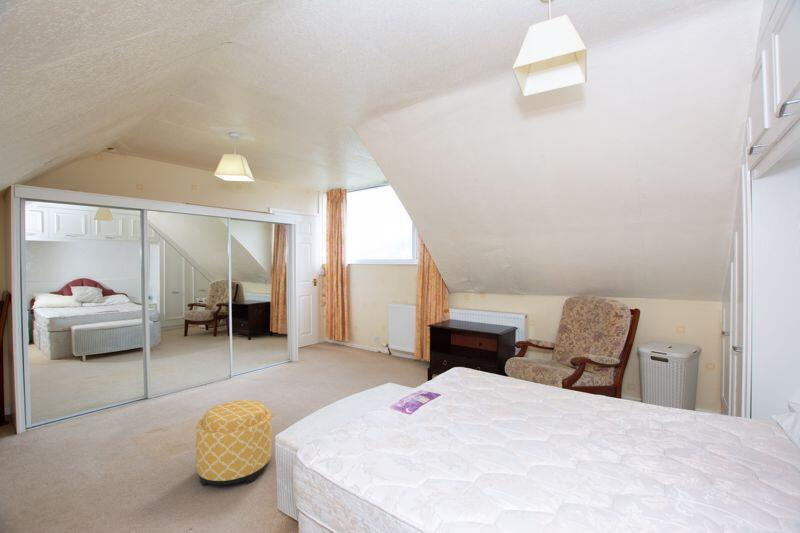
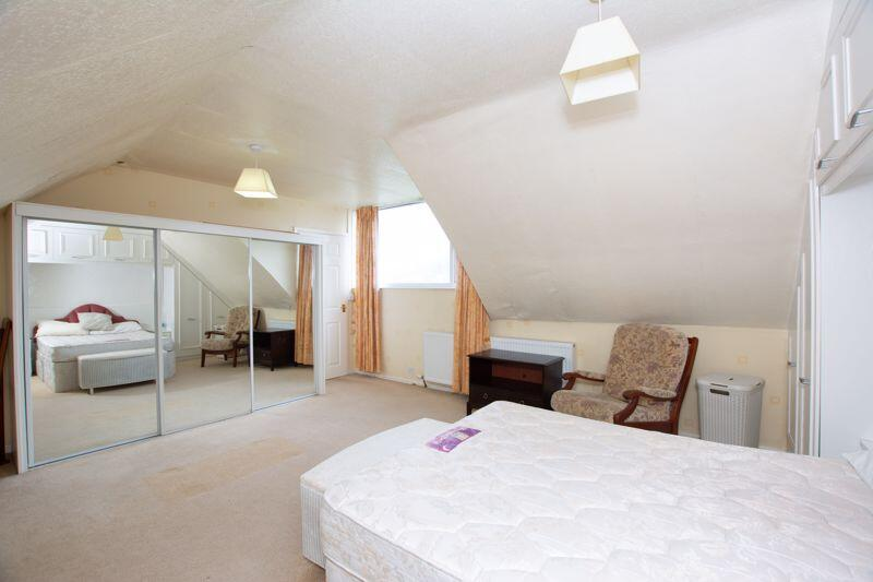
- ottoman [195,399,273,487]
